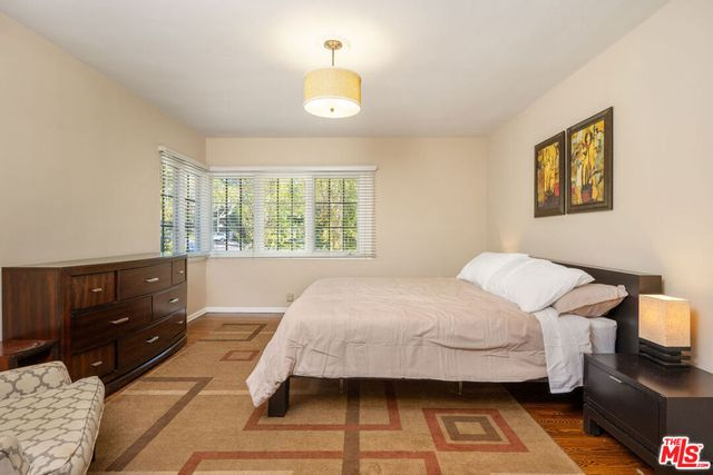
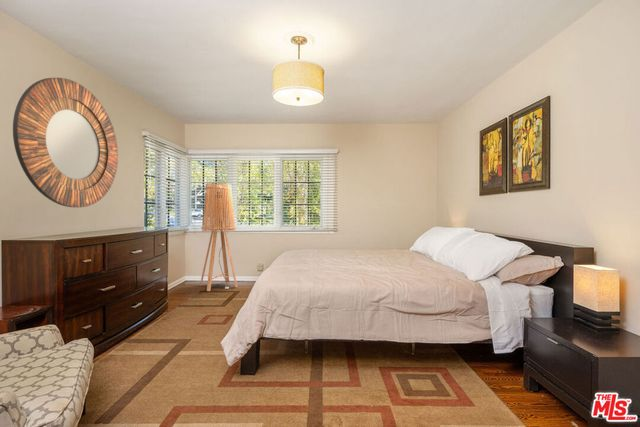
+ home mirror [12,77,119,208]
+ floor lamp [199,182,238,292]
